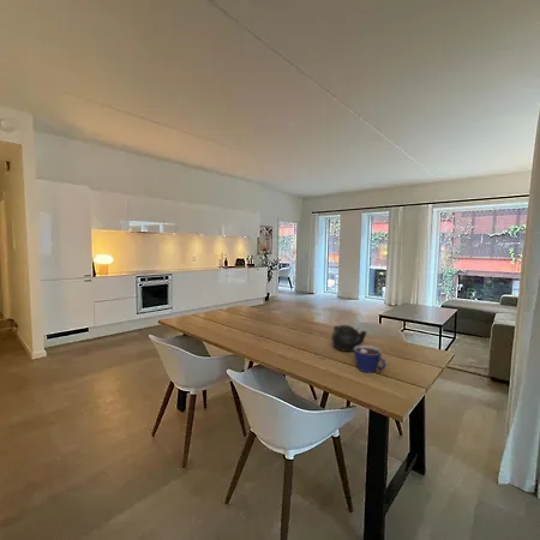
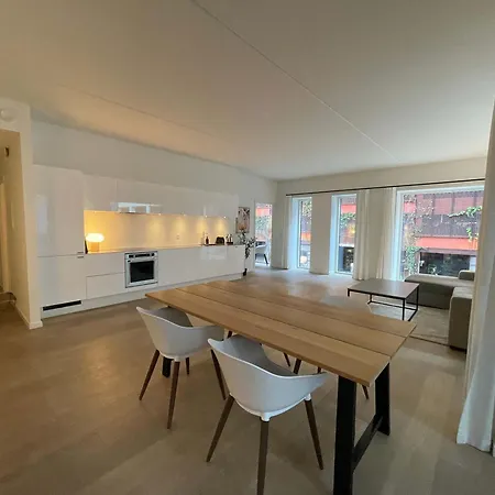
- teapot [330,324,368,353]
- cup [353,344,388,374]
